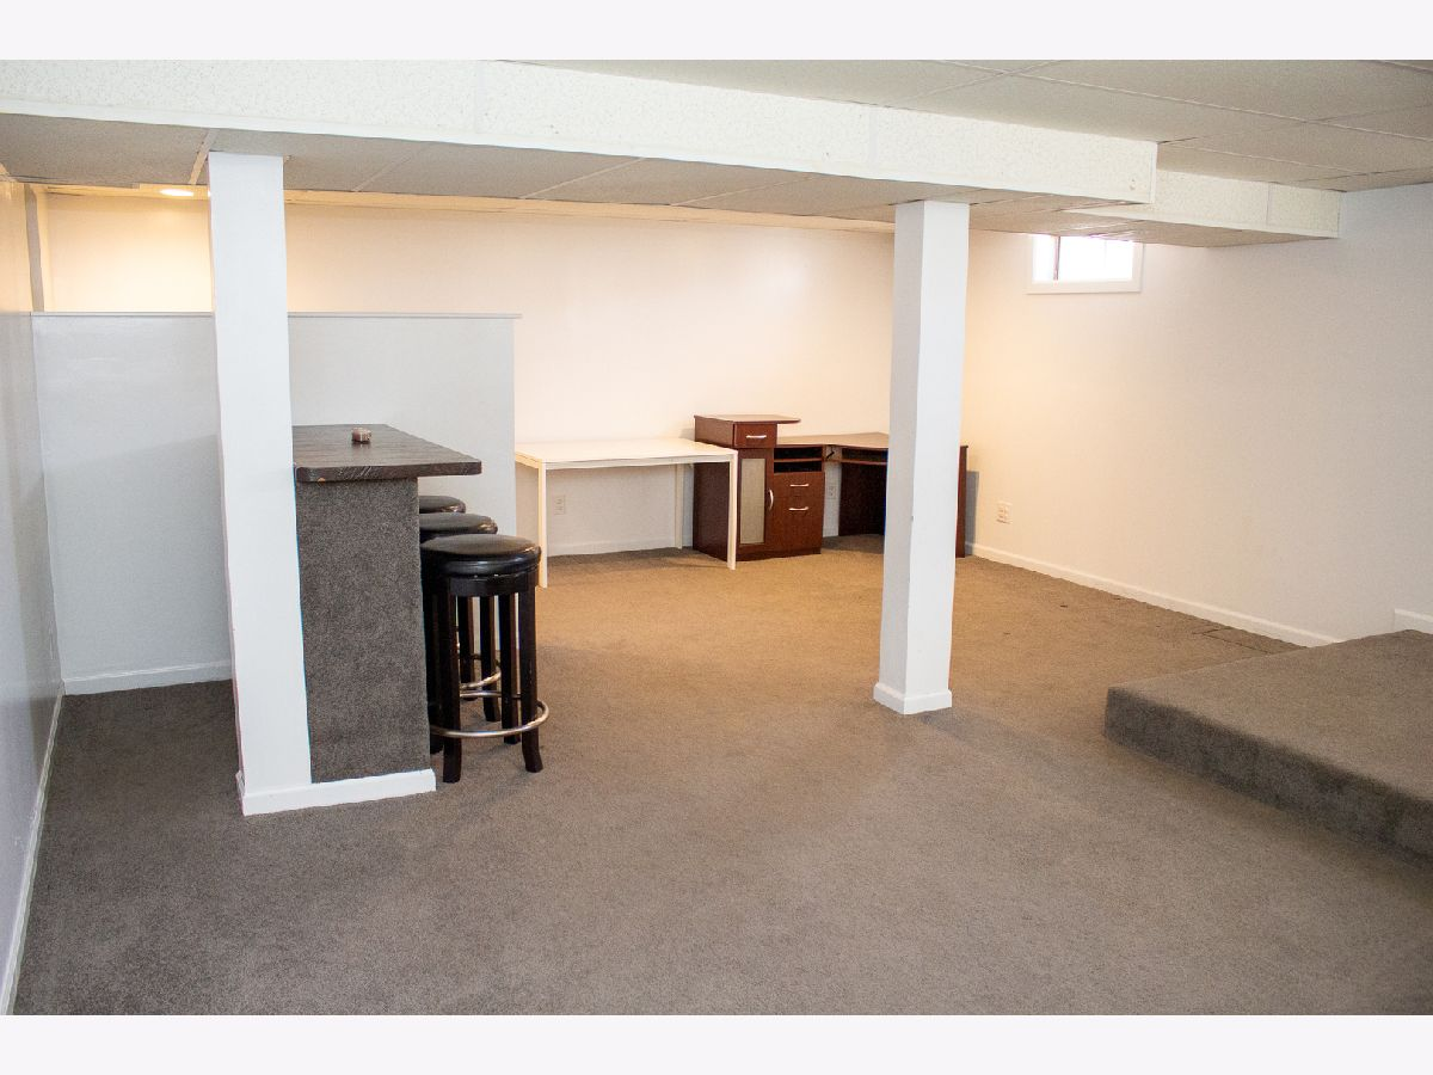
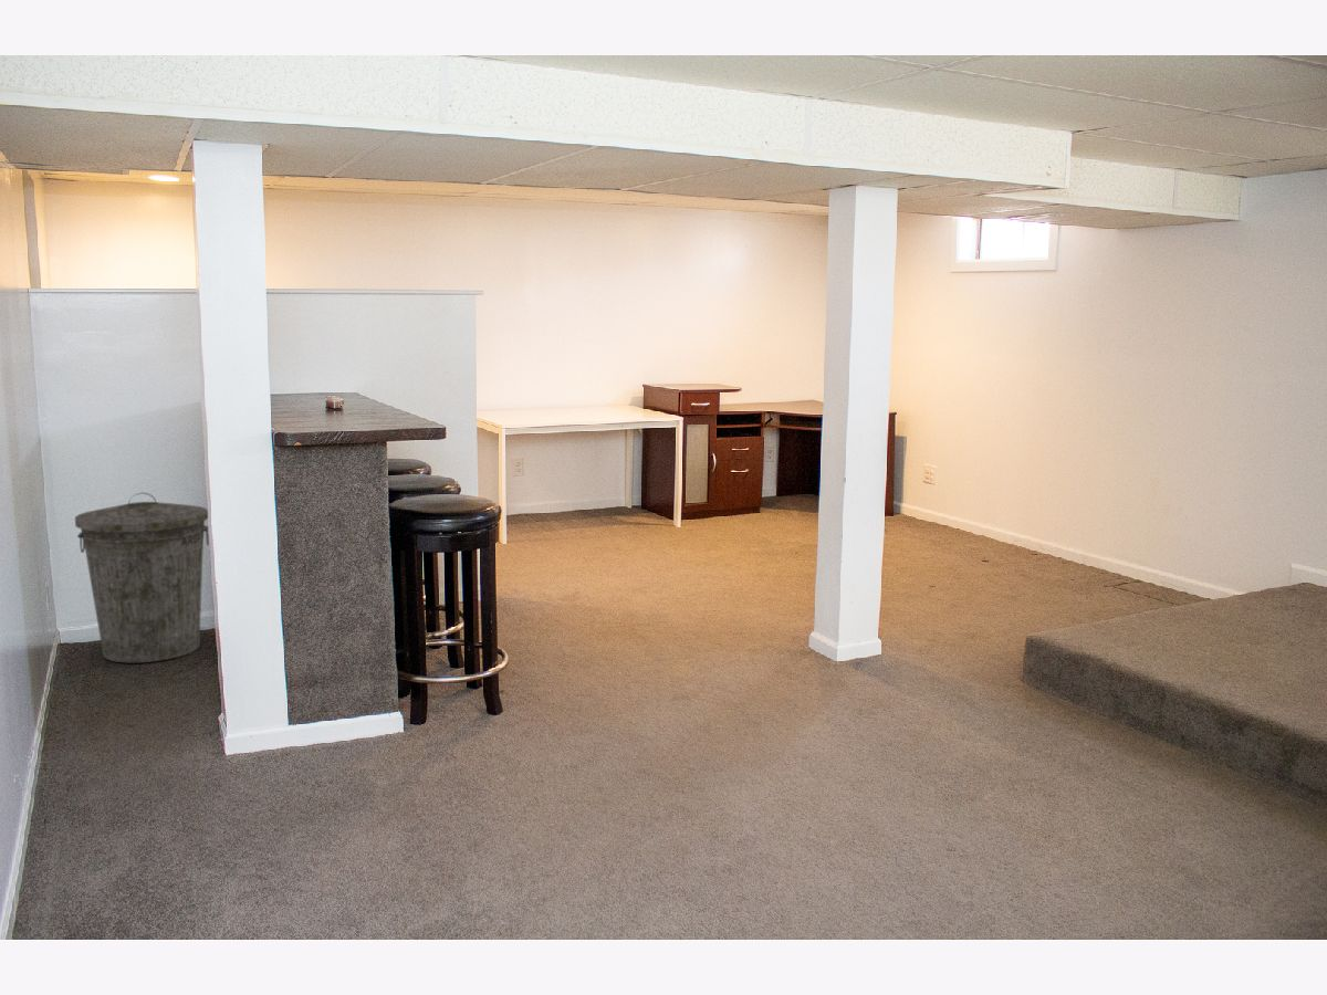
+ trash can [74,492,210,663]
